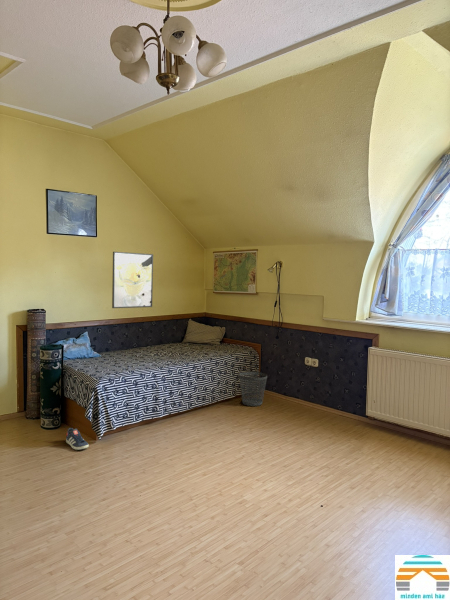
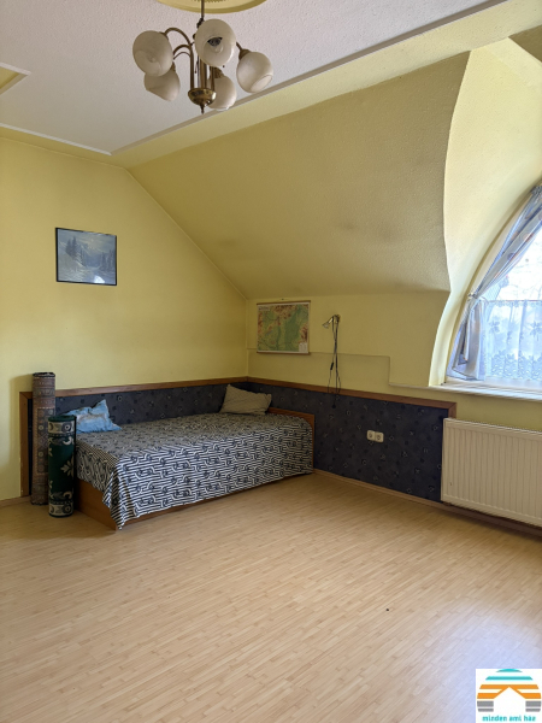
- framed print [111,251,154,309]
- sneaker [65,427,90,451]
- wastebasket [238,371,268,407]
